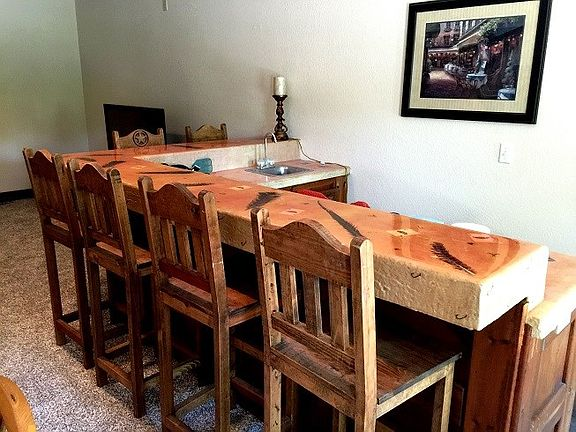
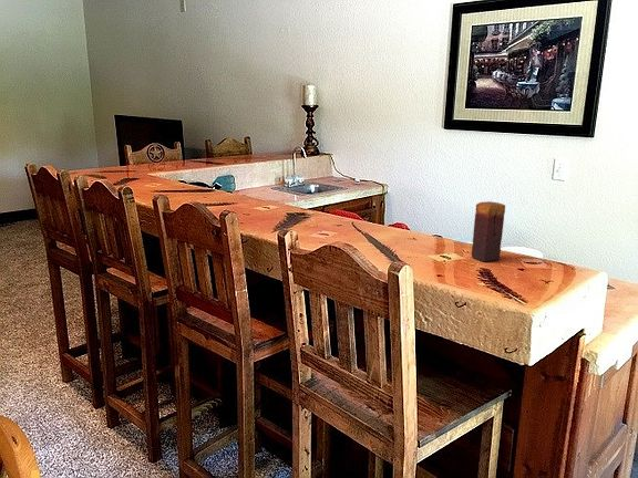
+ candle [471,200,506,262]
